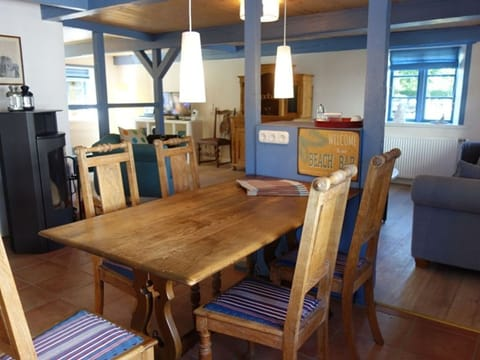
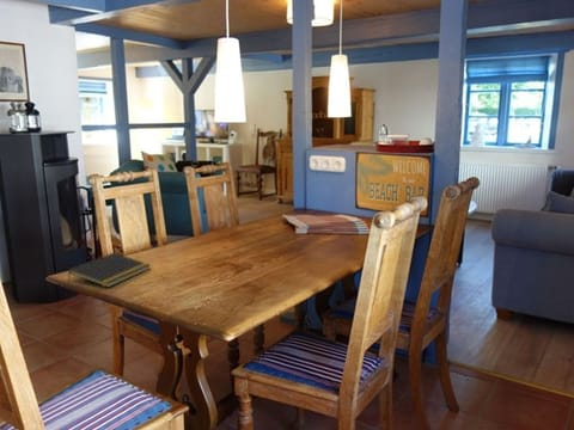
+ notepad [67,252,152,289]
